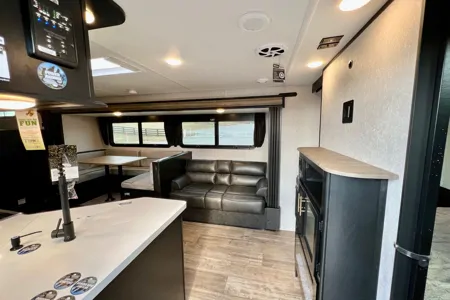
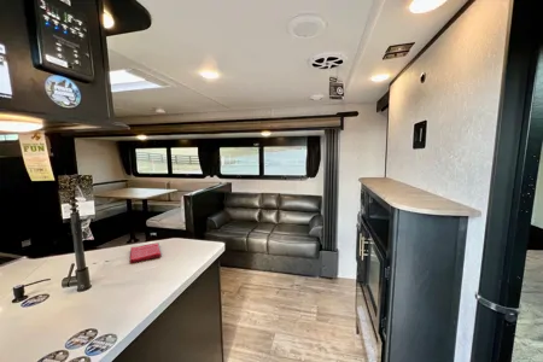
+ dish towel [129,243,162,264]
